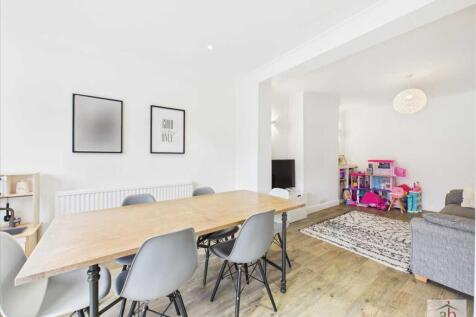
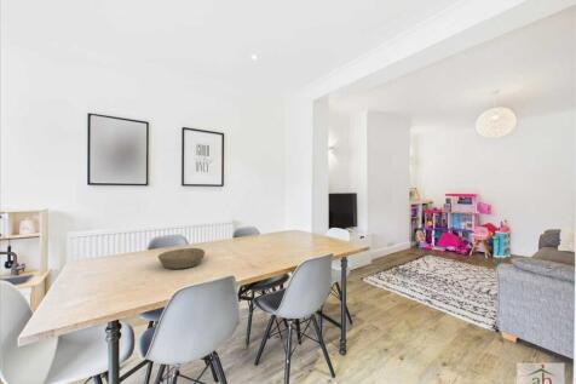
+ bowl [157,247,206,270]
